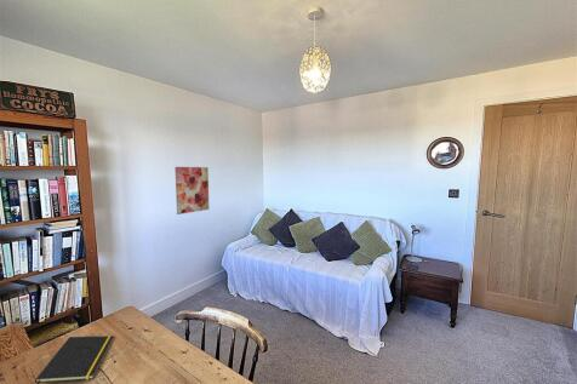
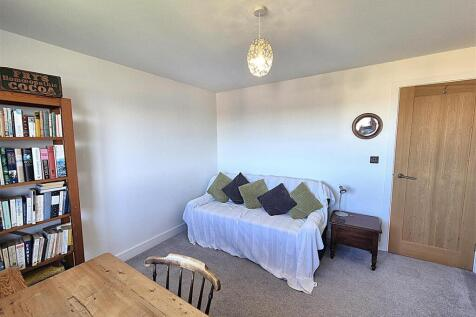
- wall art [175,166,210,216]
- notepad [34,334,115,384]
